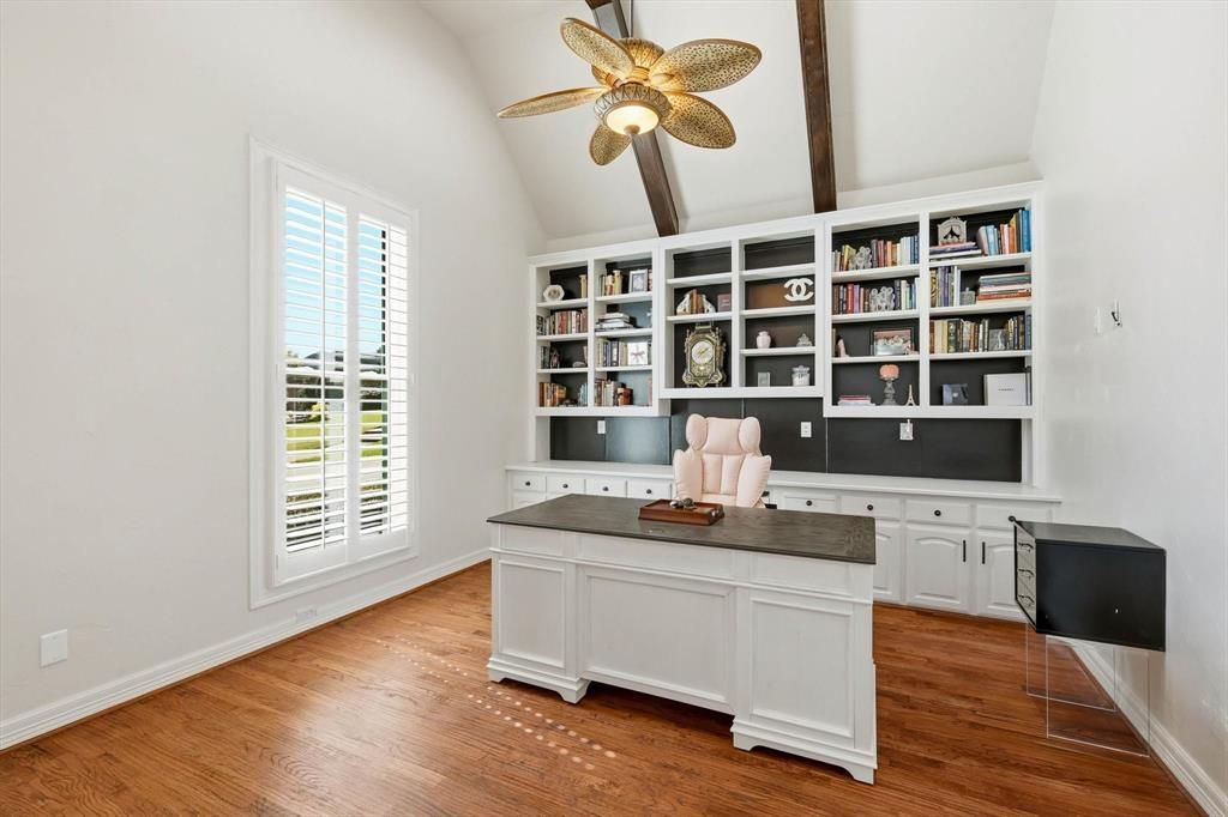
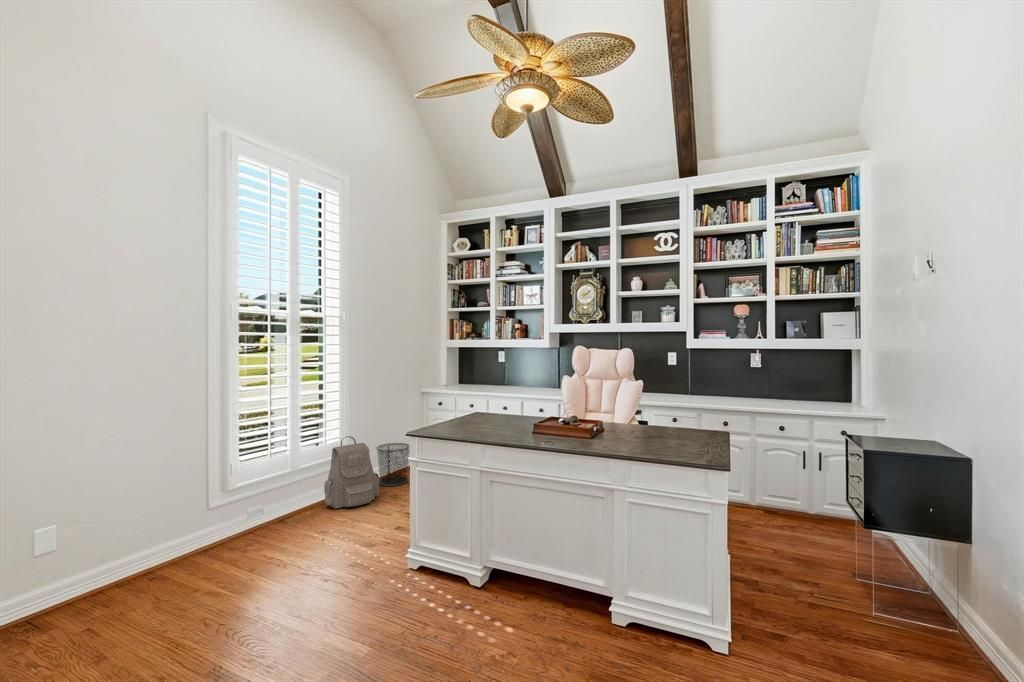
+ waste bin [375,442,410,487]
+ backpack [323,435,380,509]
